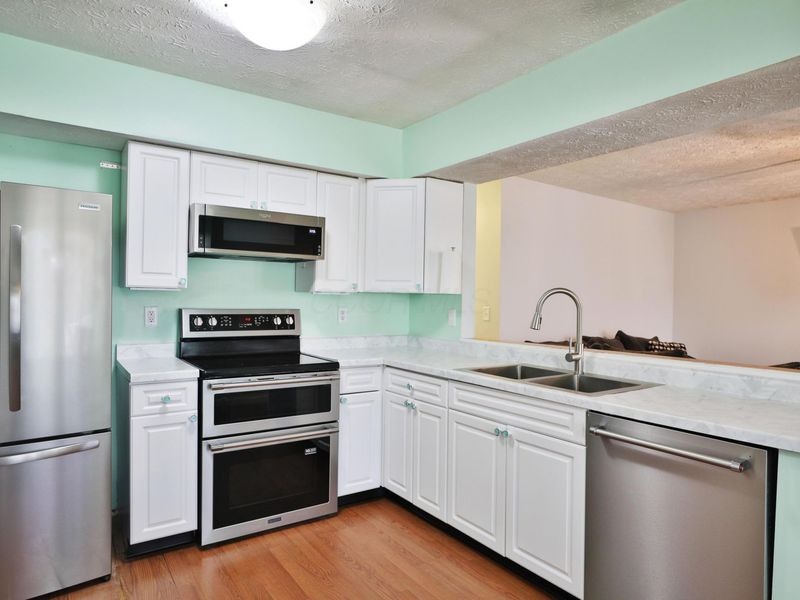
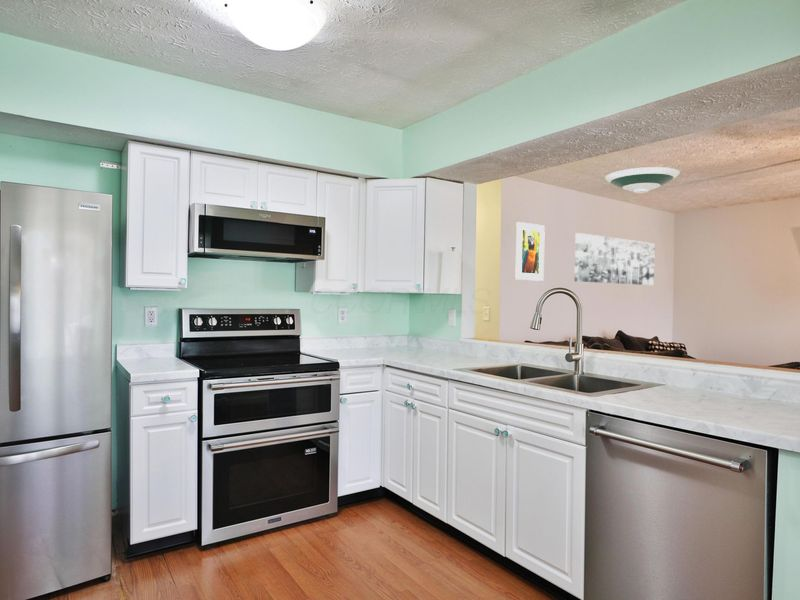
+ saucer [604,166,681,194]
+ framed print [514,221,546,282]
+ wall art [574,232,656,286]
